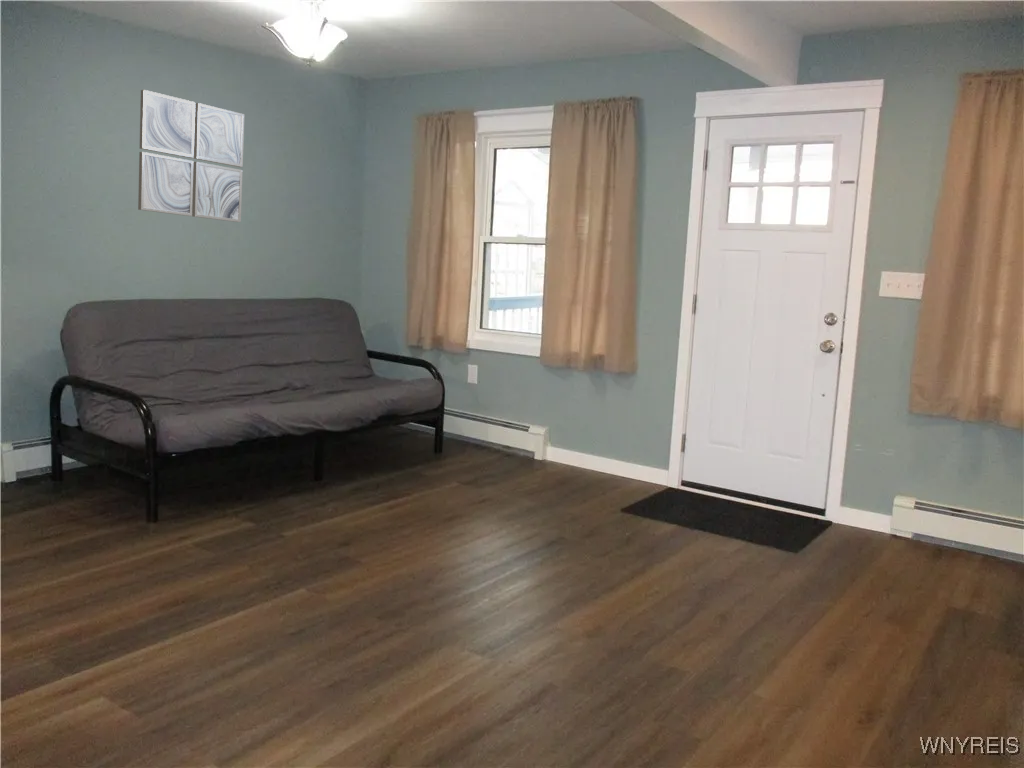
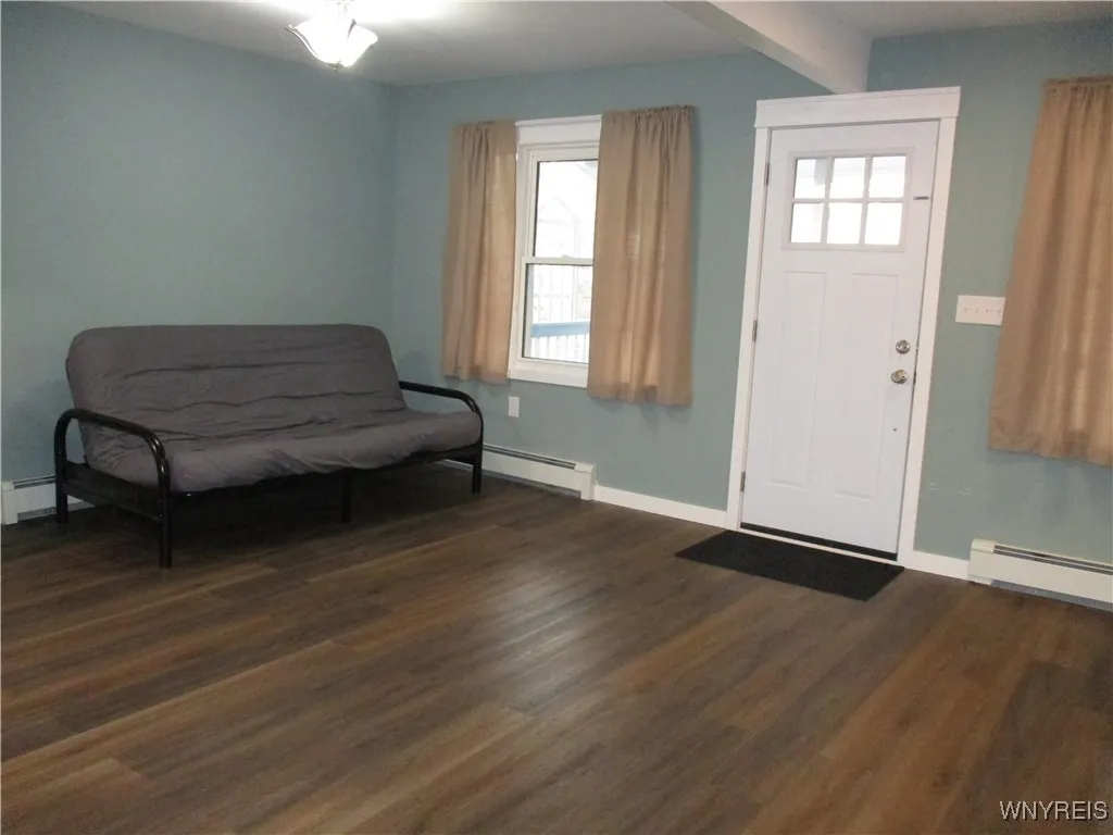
- wall art [137,89,245,223]
